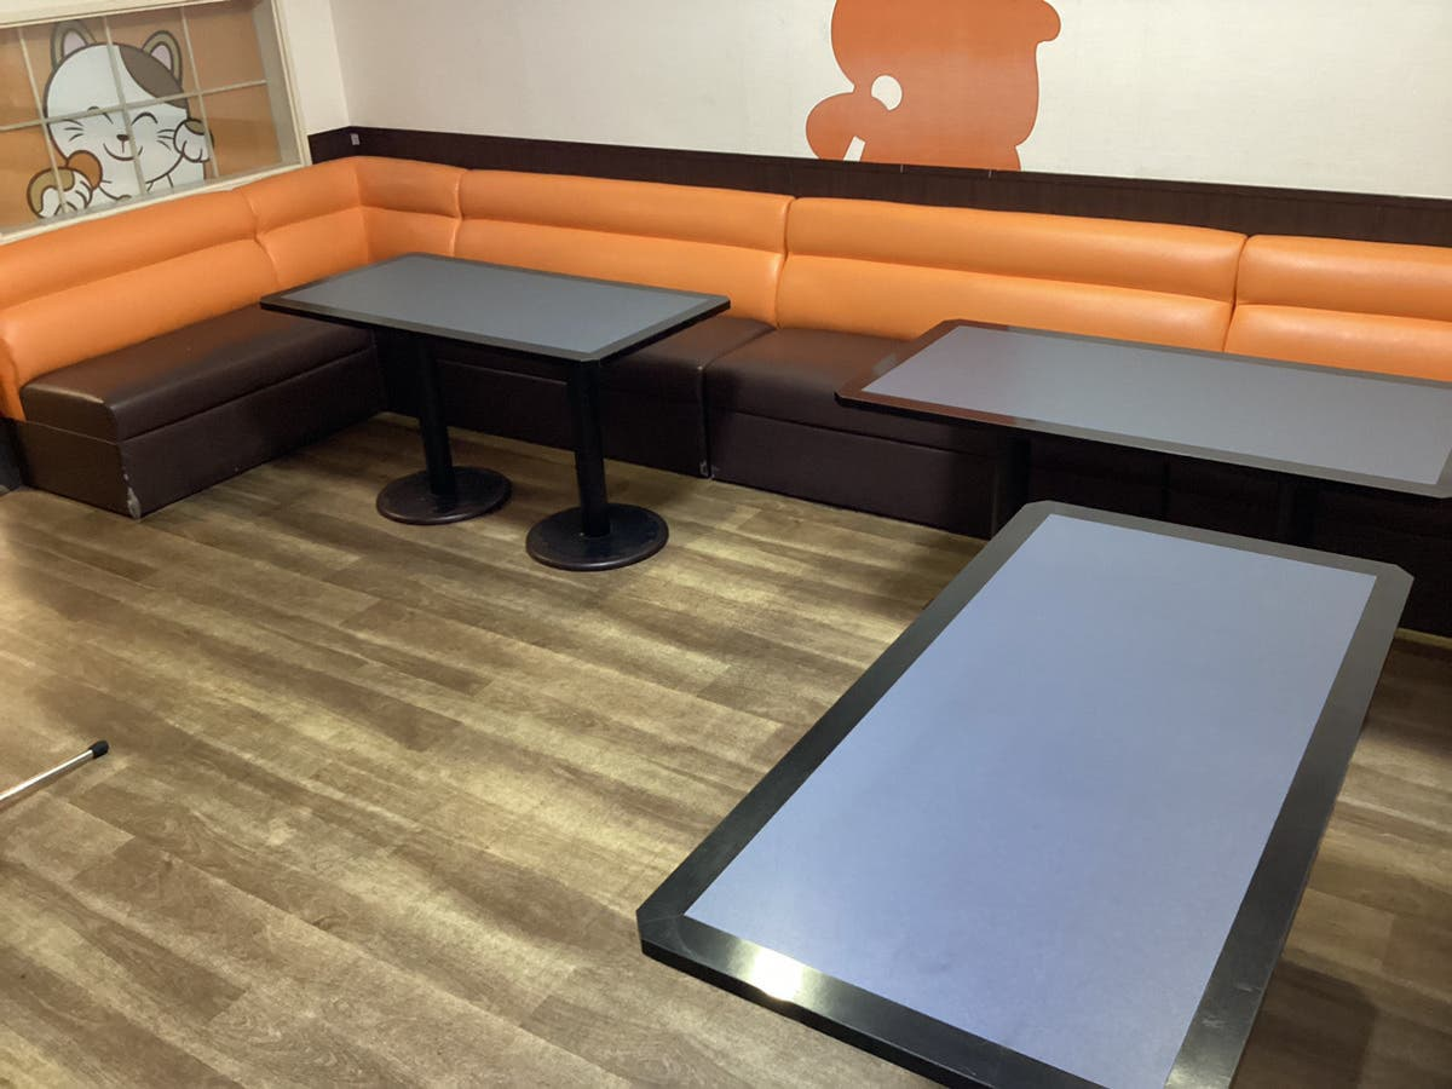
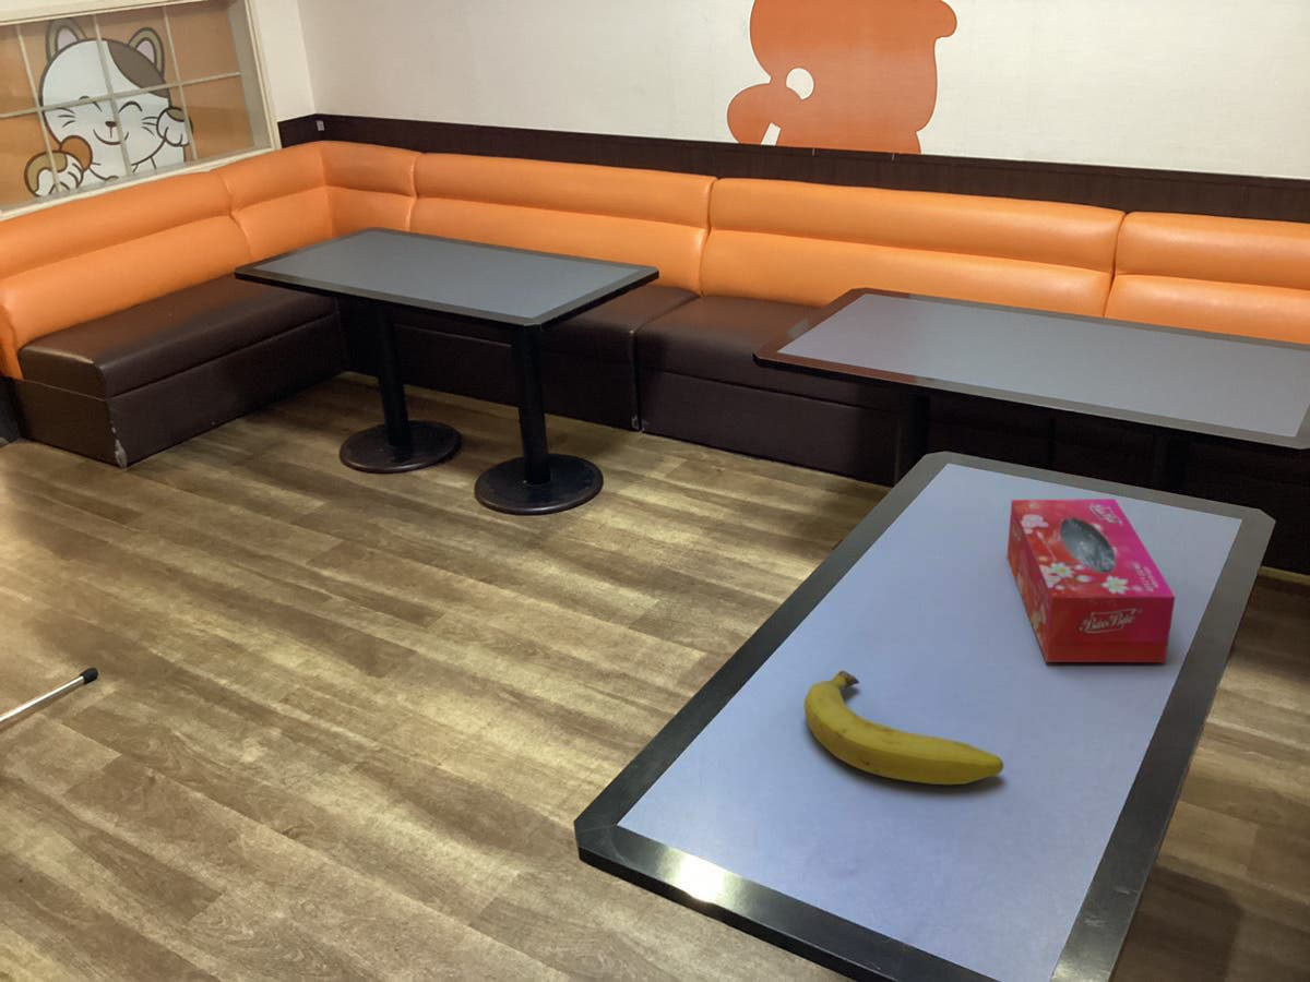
+ tissue box [1005,498,1176,663]
+ fruit [803,670,1004,786]
